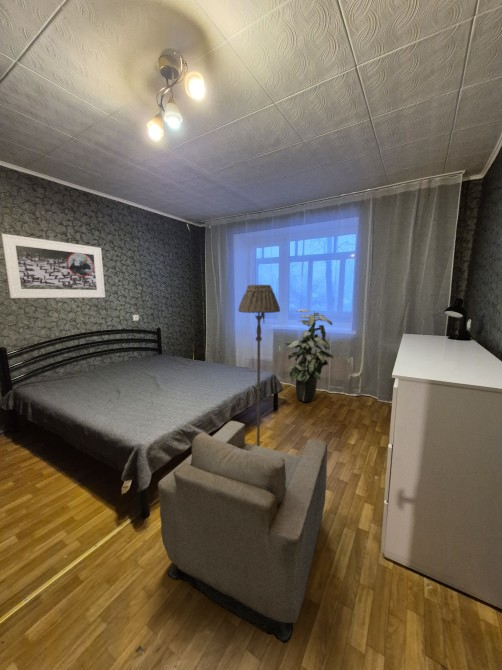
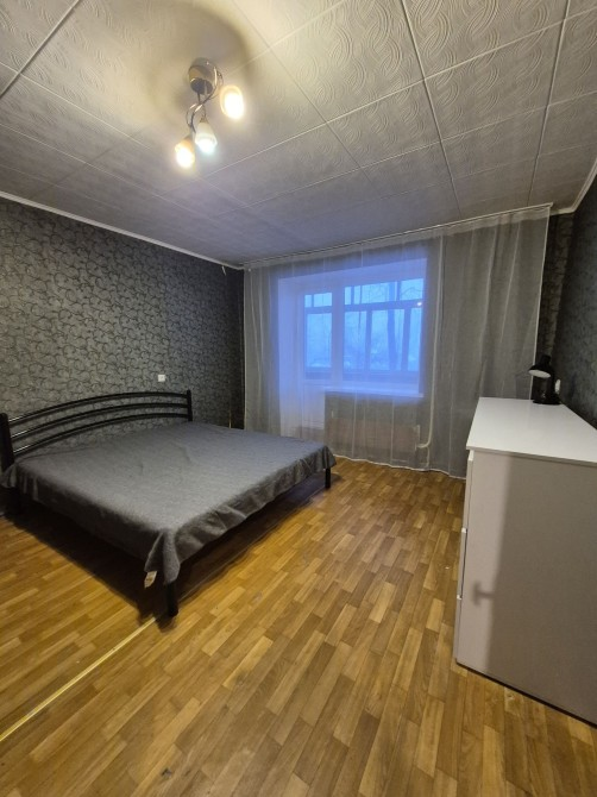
- floor lamp [237,283,281,446]
- indoor plant [284,308,335,403]
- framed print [0,233,106,299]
- armchair [157,420,328,644]
